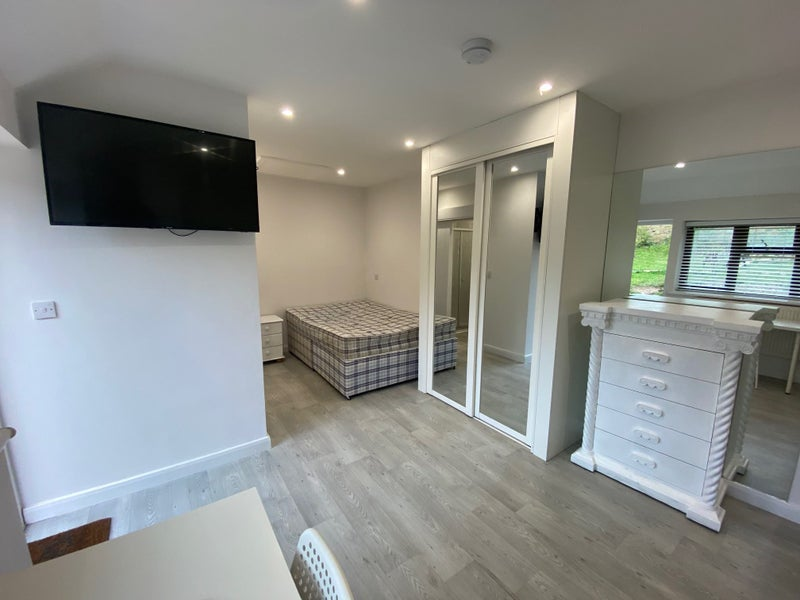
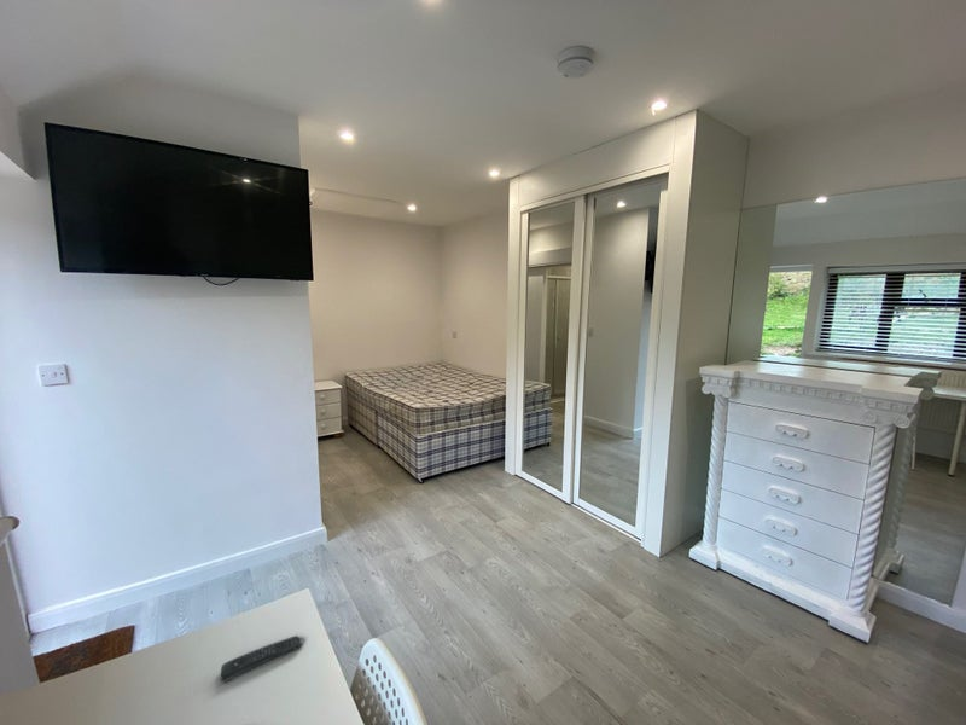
+ remote control [220,634,305,684]
